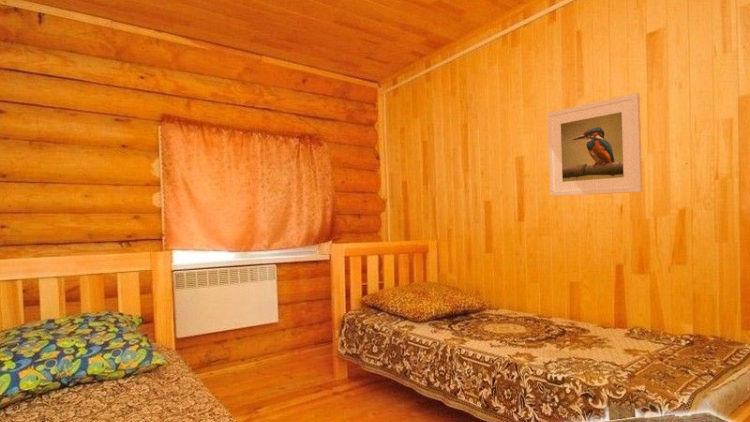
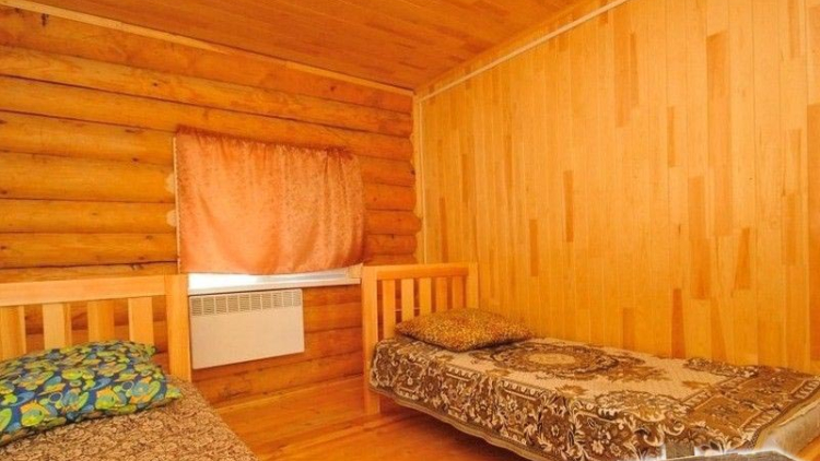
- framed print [546,92,643,197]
